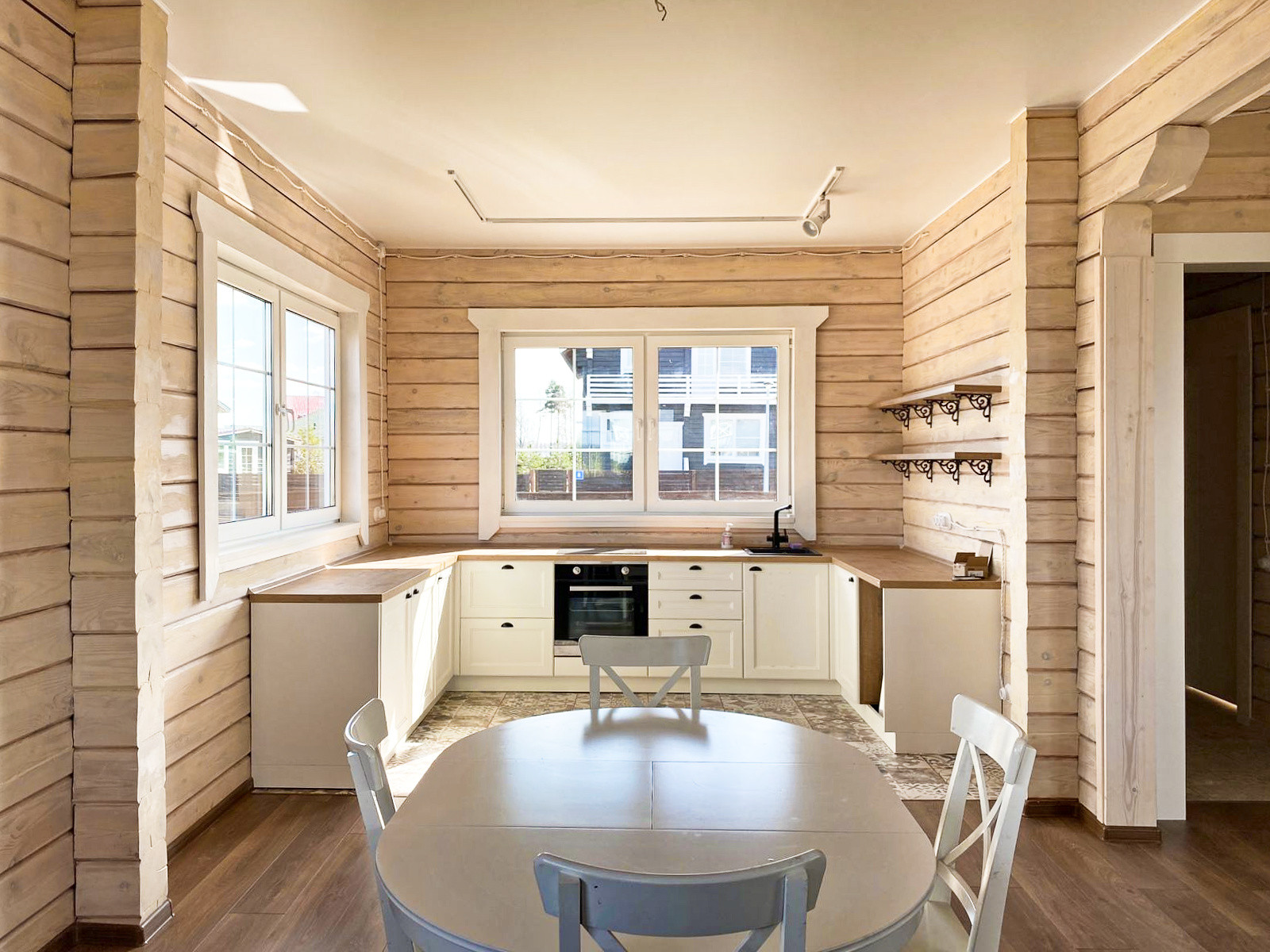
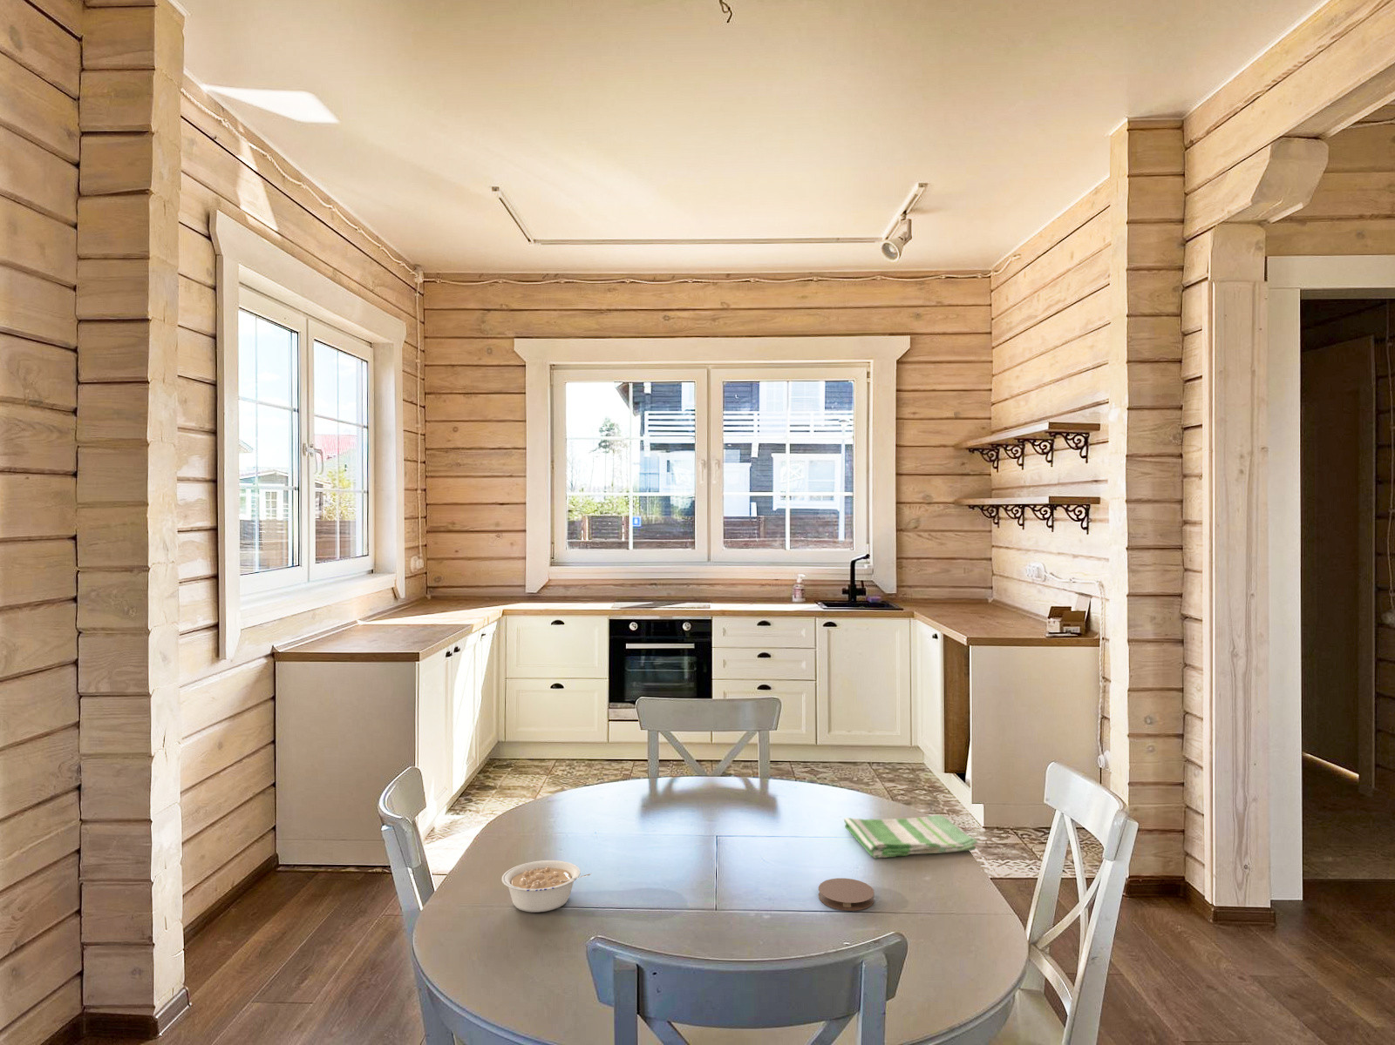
+ dish towel [844,814,979,858]
+ legume [501,859,592,912]
+ coaster [818,878,875,912]
